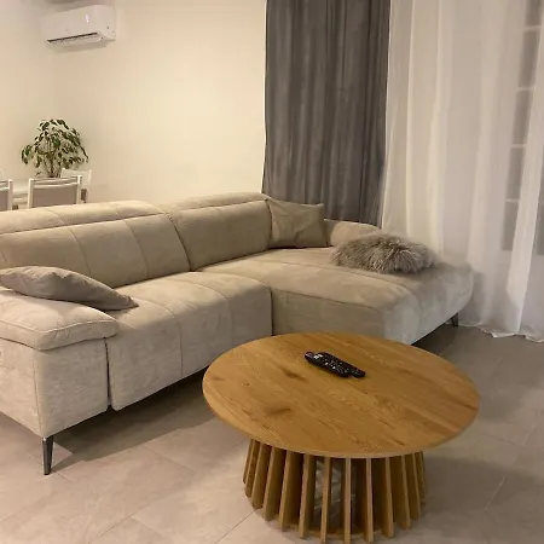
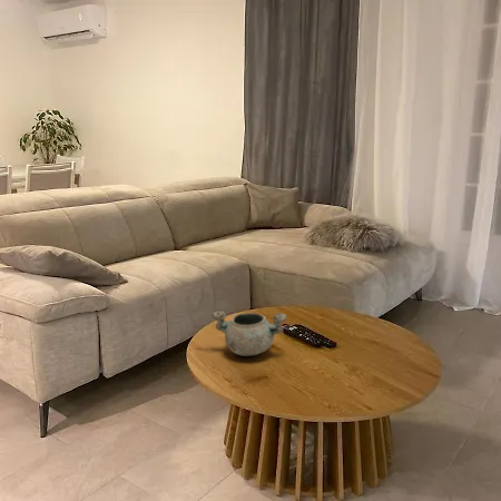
+ decorative bowl [212,310,287,357]
